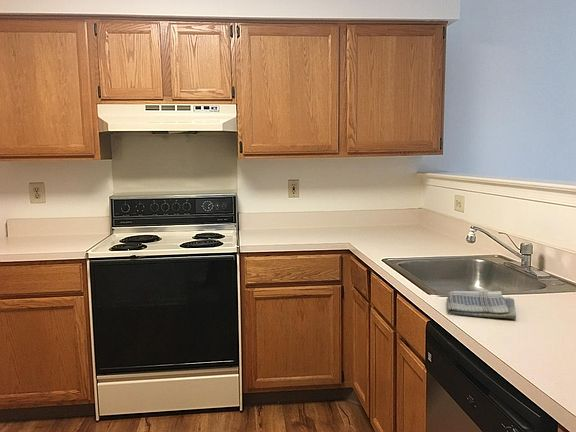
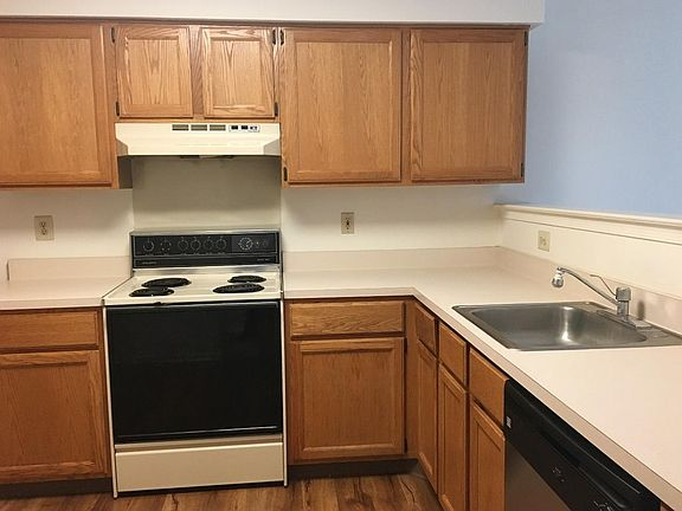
- dish towel [446,290,517,320]
